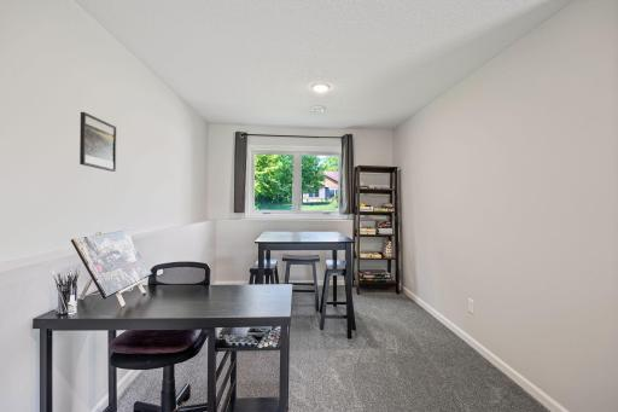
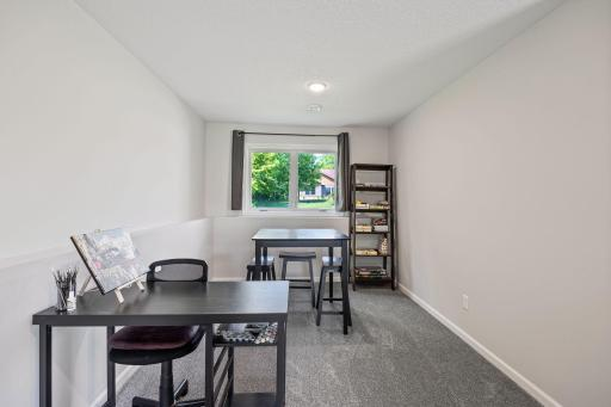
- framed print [78,111,117,173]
